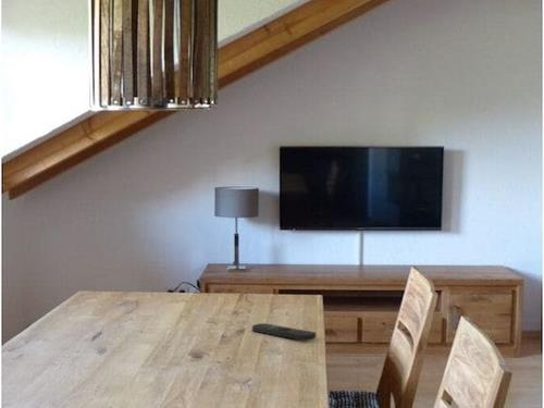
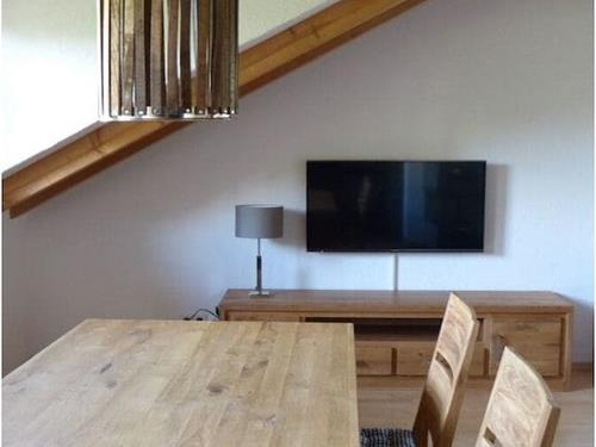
- remote control [251,322,317,342]
